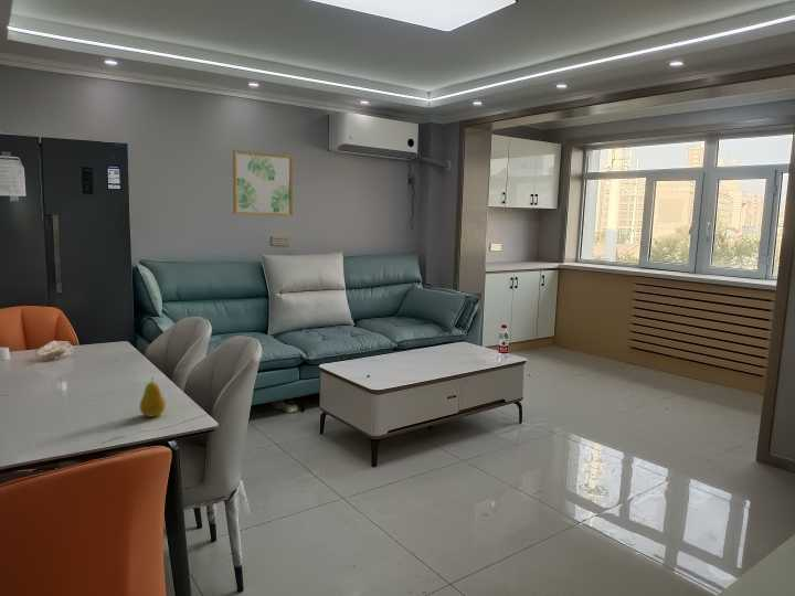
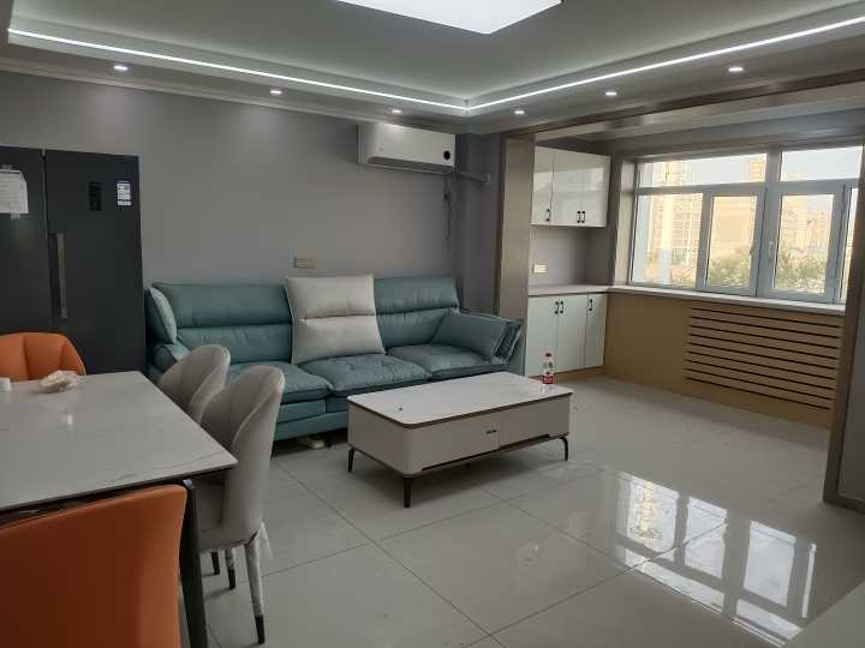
- fruit [139,376,167,418]
- wall art [232,149,294,217]
